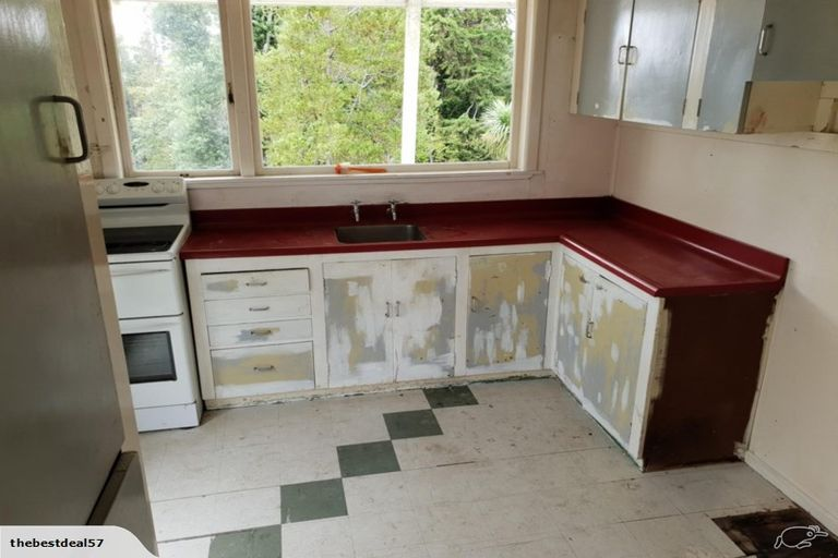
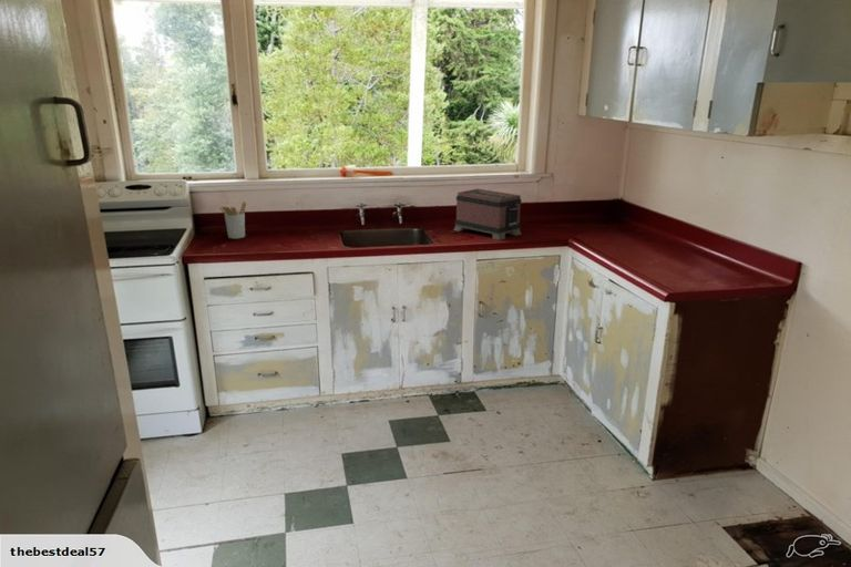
+ toaster [452,188,523,241]
+ utensil holder [218,200,247,239]
